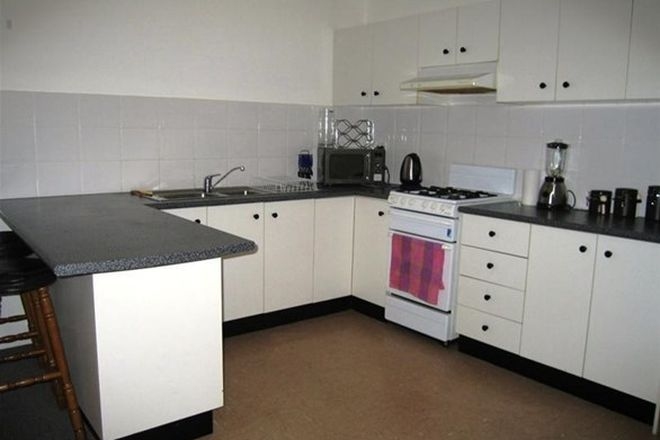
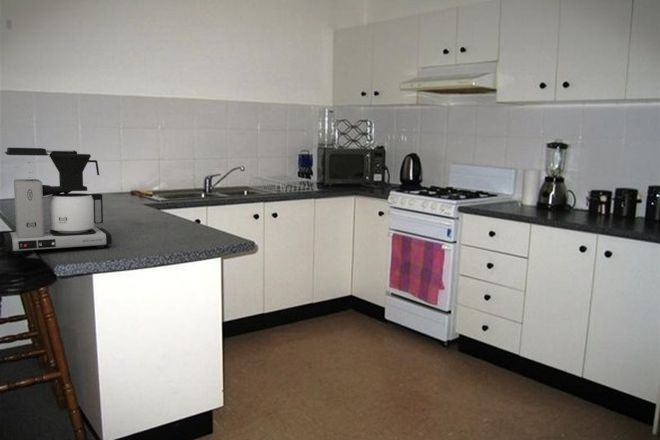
+ coffee maker [3,147,113,255]
